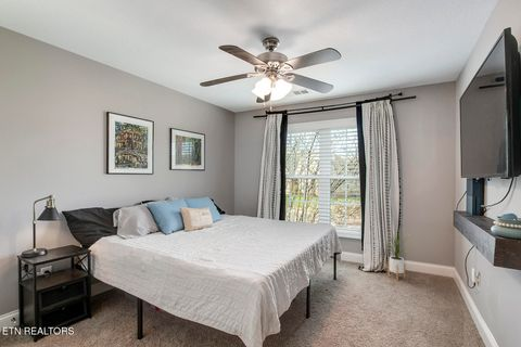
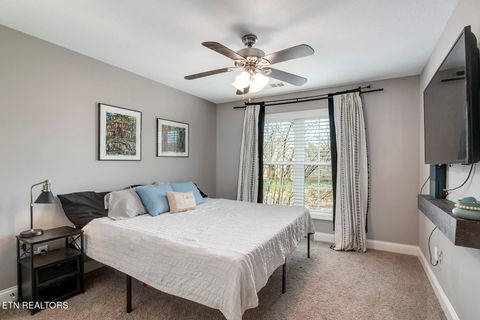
- house plant [382,228,412,281]
